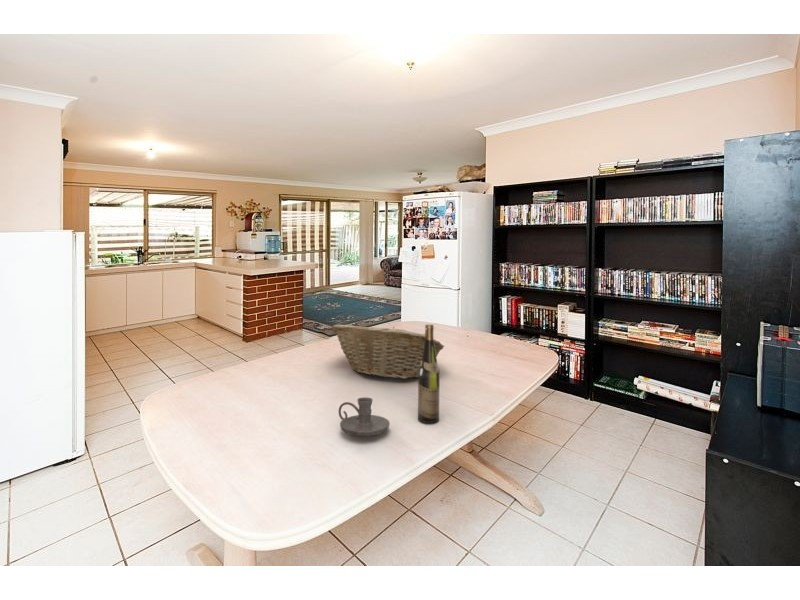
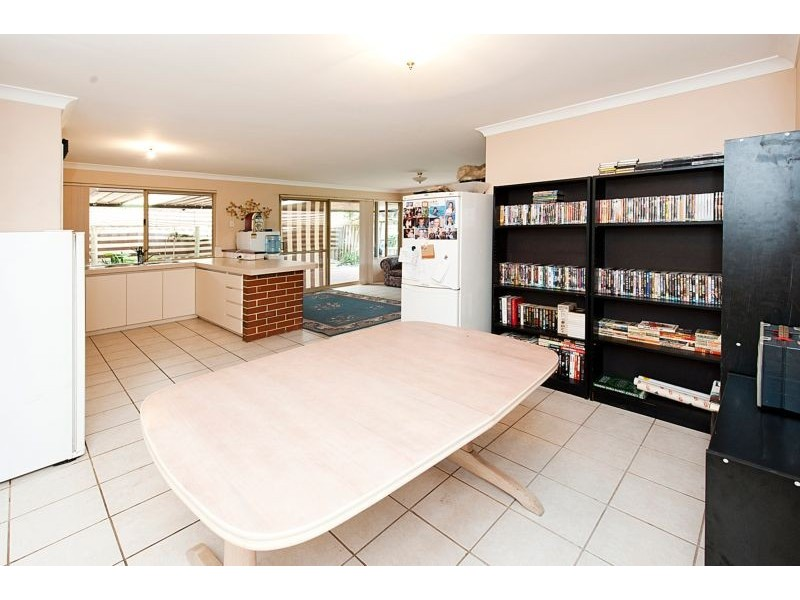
- candle holder [338,396,390,437]
- wine bottle [417,323,441,424]
- fruit basket [330,323,445,380]
